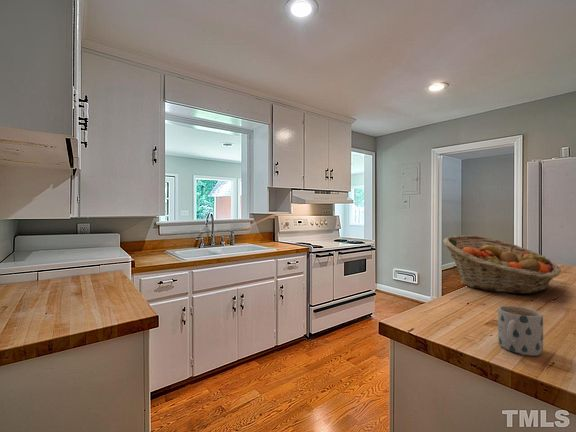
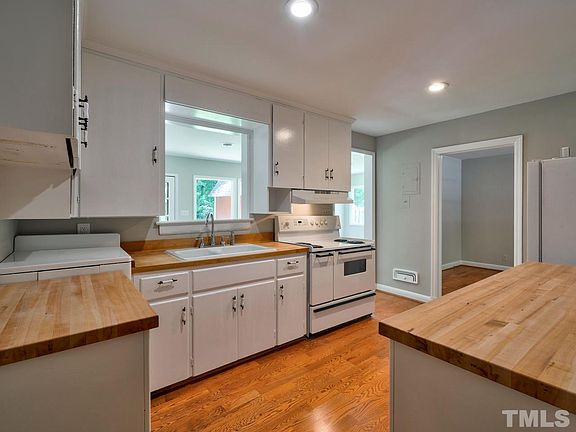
- mug [497,305,544,357]
- fruit basket [442,235,562,295]
